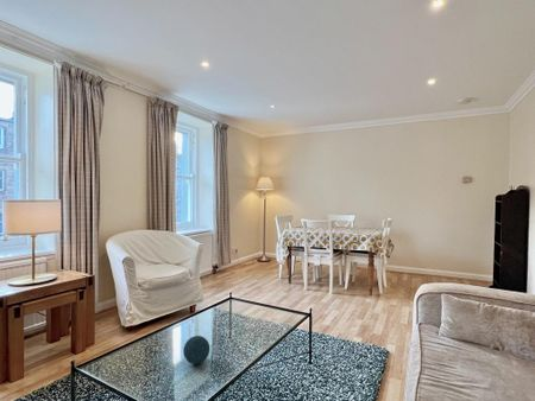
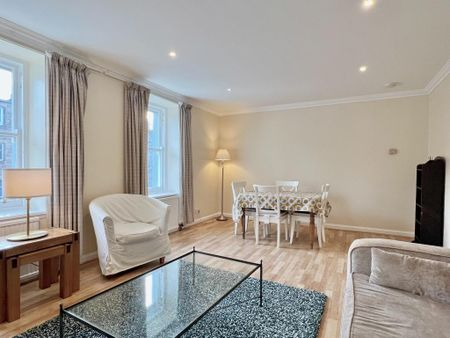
- decorative orb [182,335,210,365]
